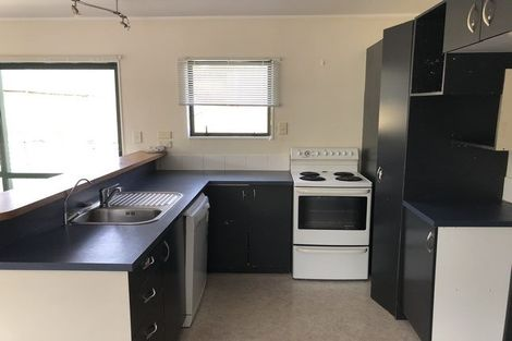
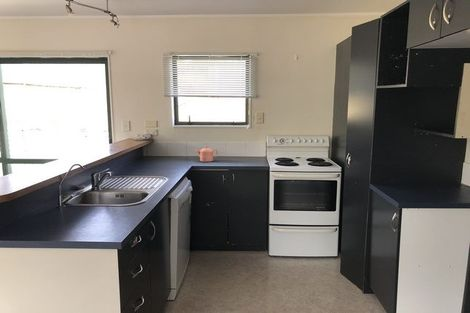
+ teapot [194,145,219,163]
